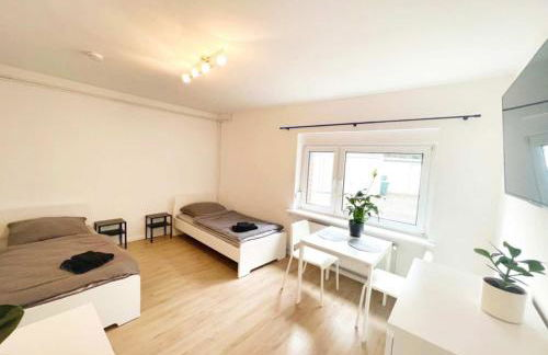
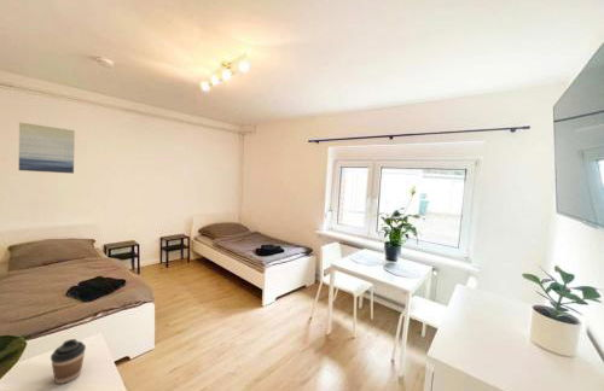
+ coffee cup [50,338,87,385]
+ wall art [18,121,76,175]
